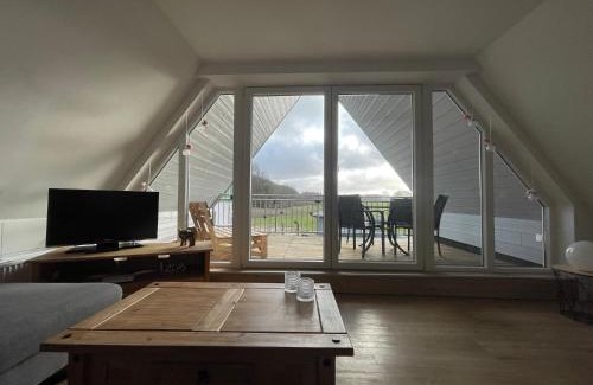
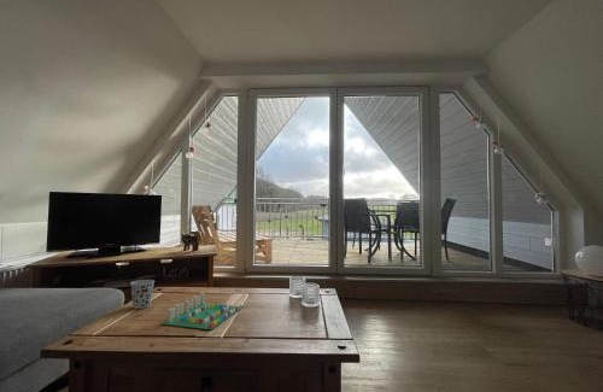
+ cup [129,279,156,310]
+ board game [160,292,245,330]
